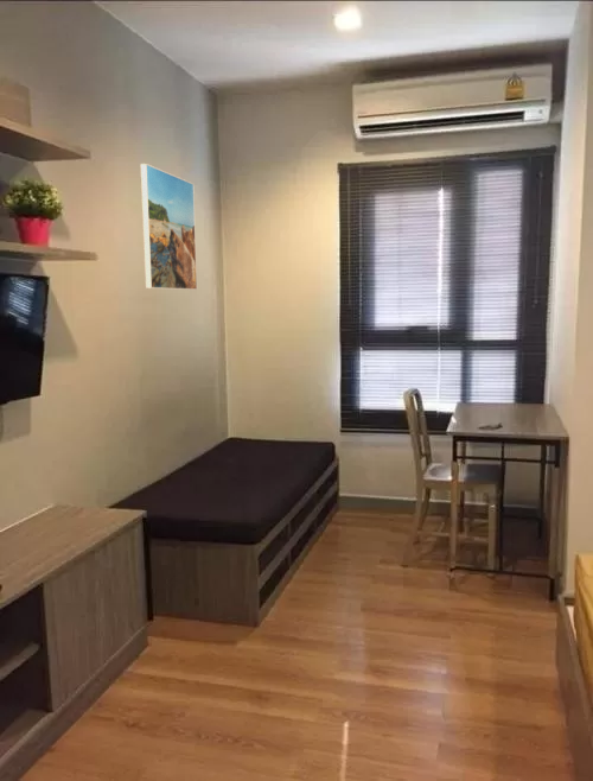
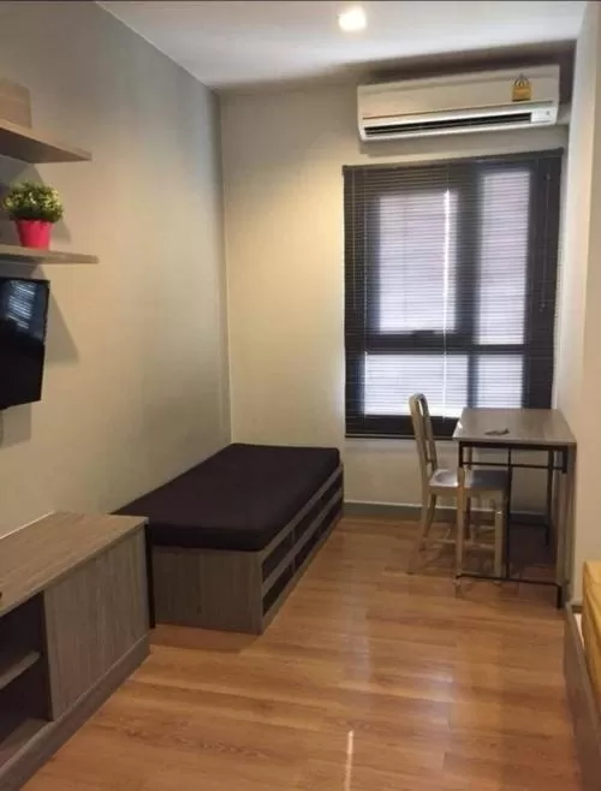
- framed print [139,163,198,291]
